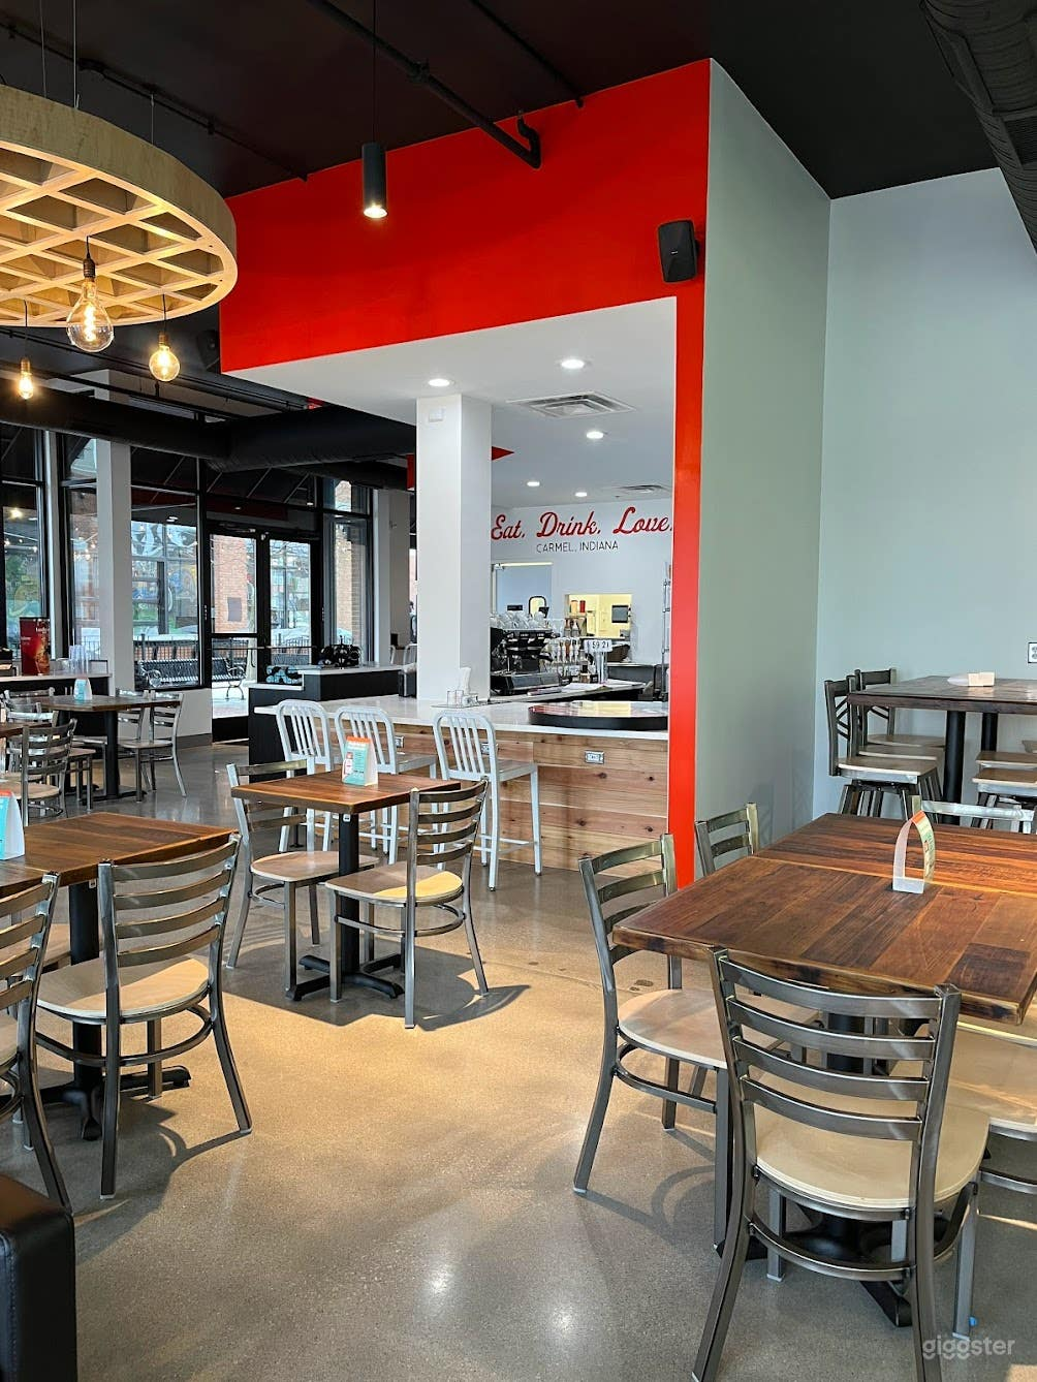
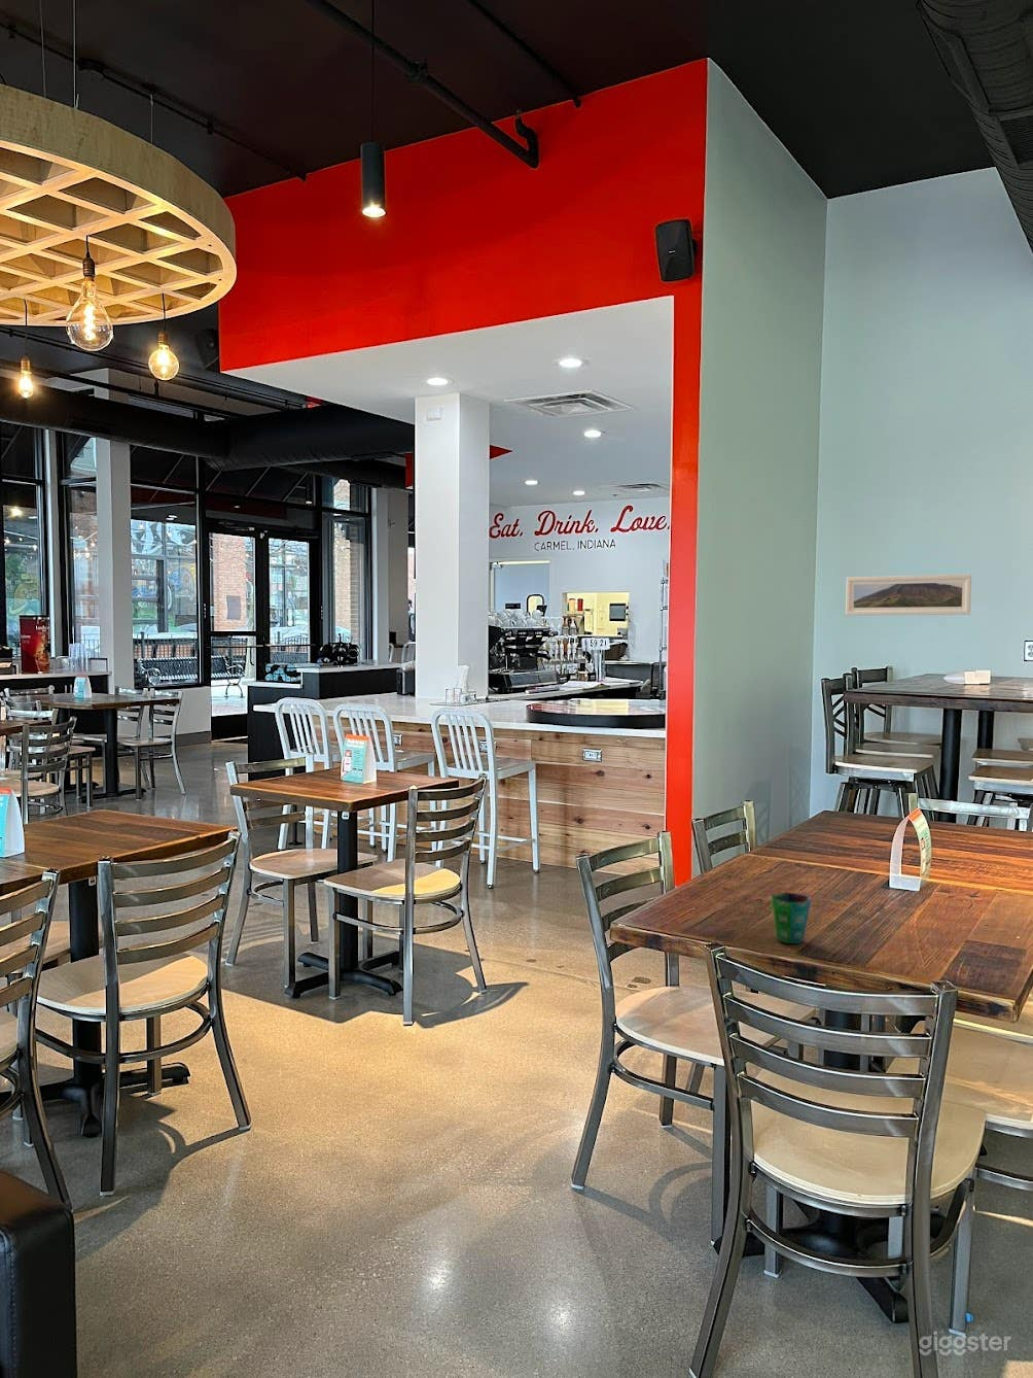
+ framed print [844,573,972,616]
+ cup [768,890,812,945]
